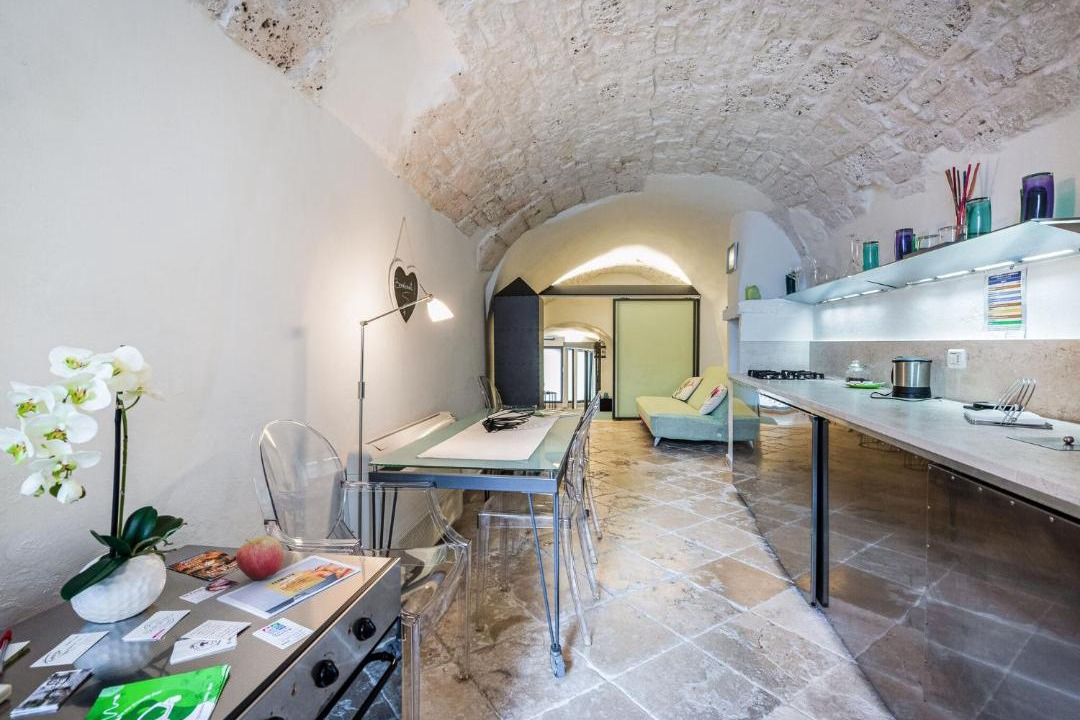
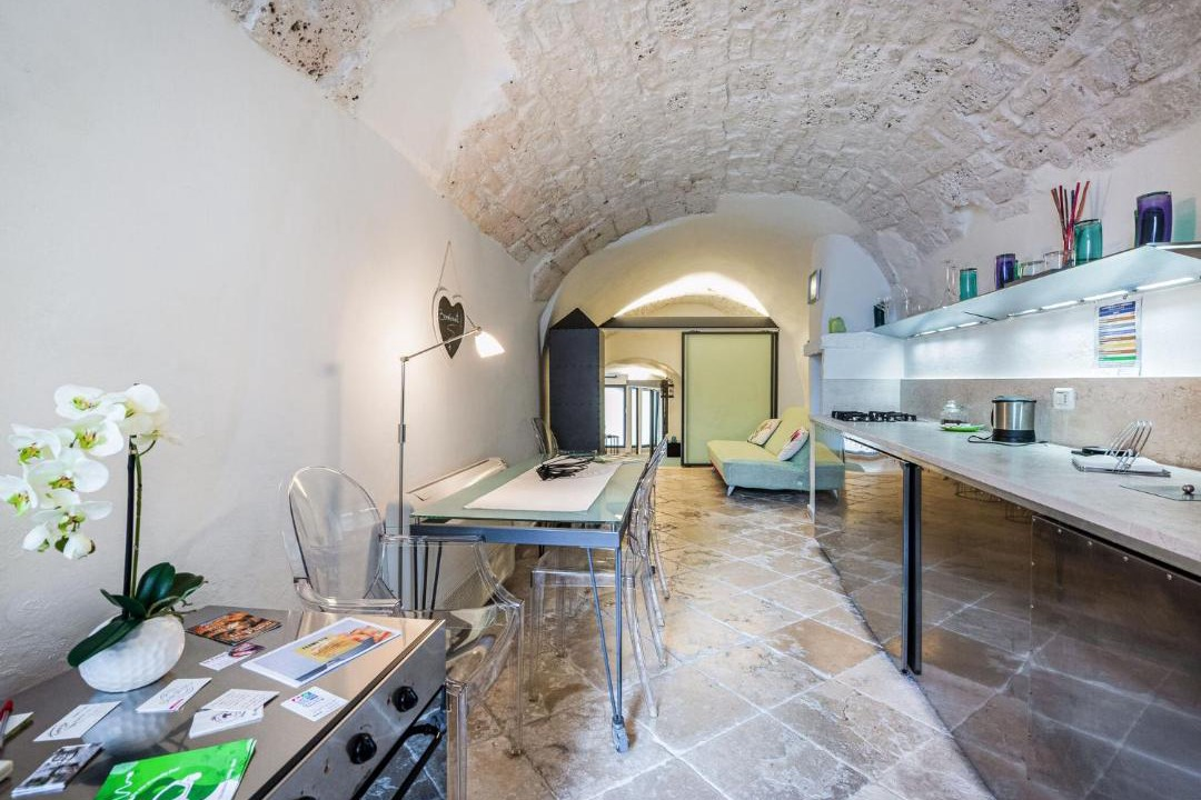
- apple [235,535,284,581]
